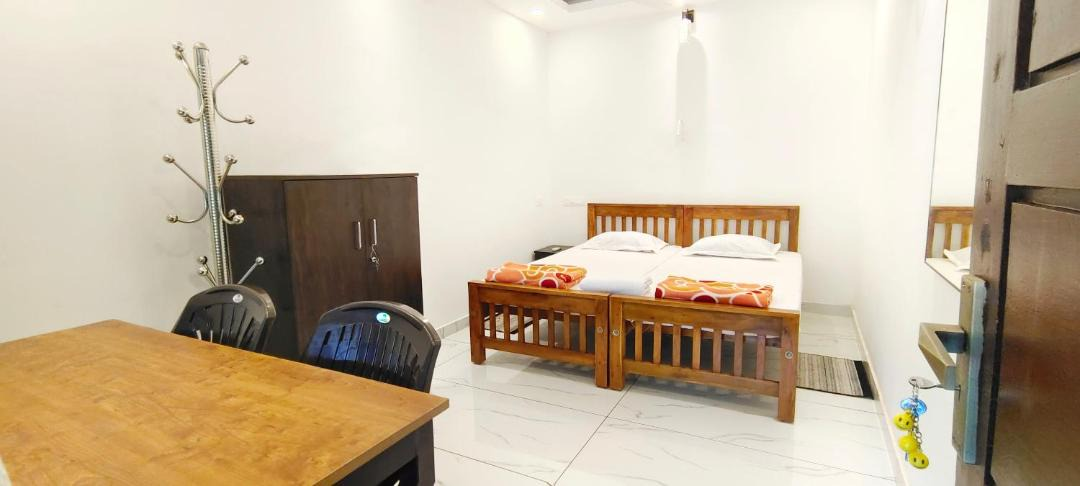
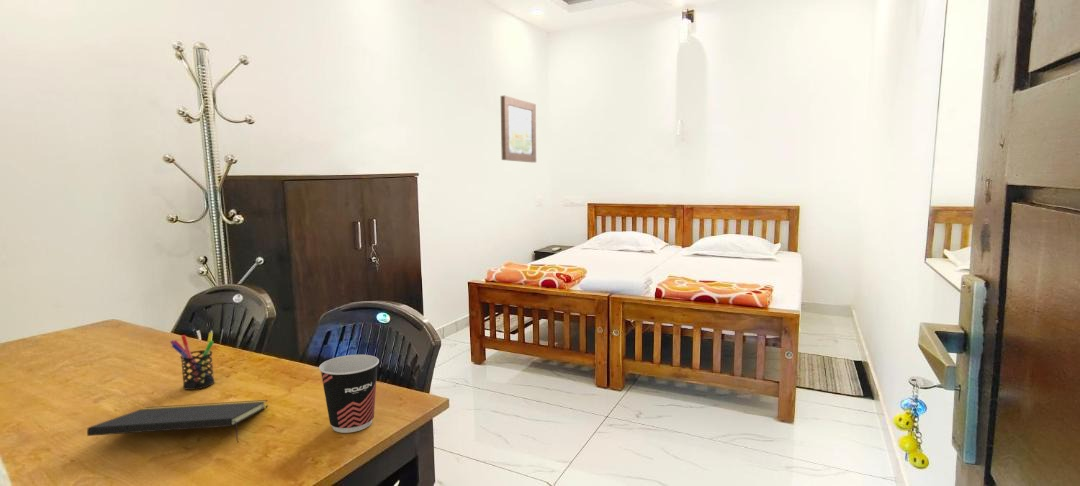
+ wall art [500,95,537,163]
+ notepad [86,399,269,443]
+ cup [318,354,380,434]
+ pen holder [169,331,216,391]
